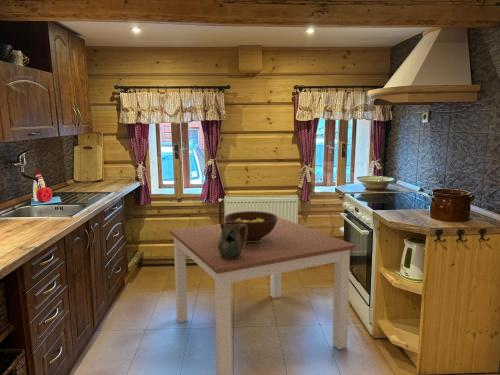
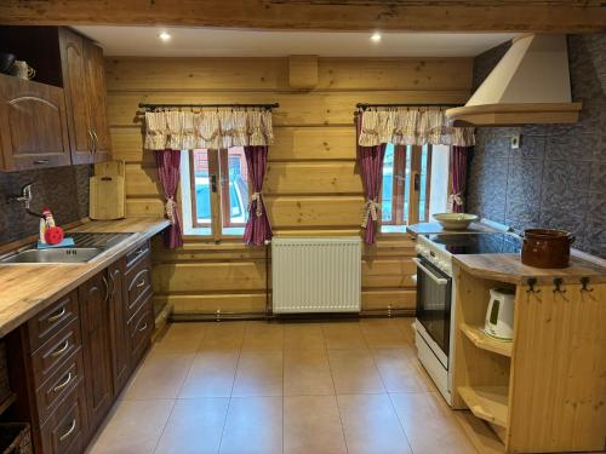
- dining table [169,216,356,375]
- ceramic pitcher [218,221,248,260]
- fruit bowl [224,210,278,242]
